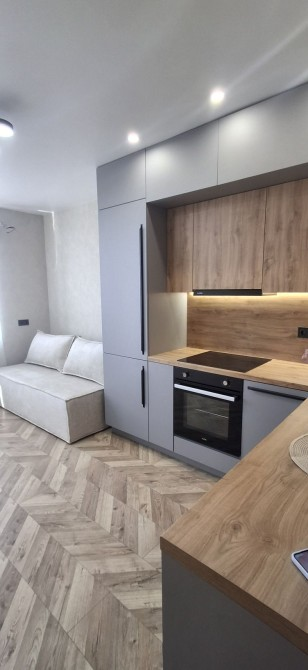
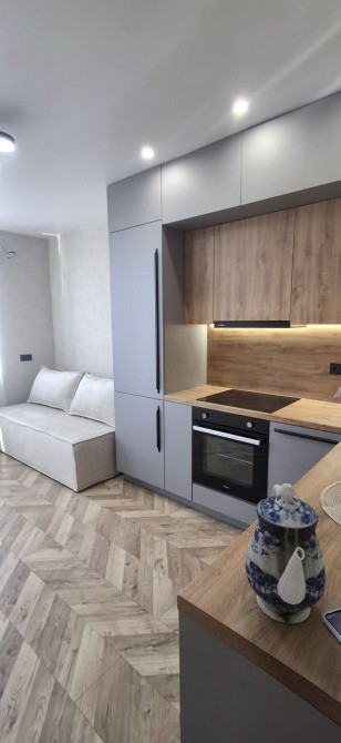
+ teapot [245,482,327,624]
